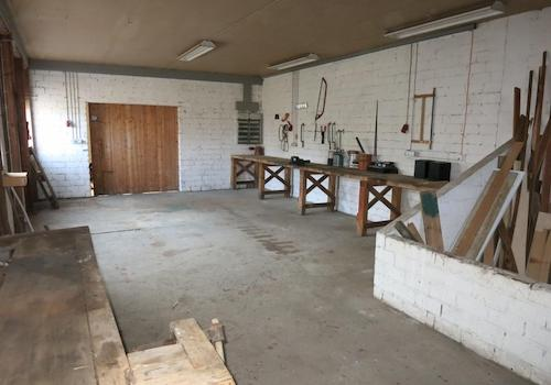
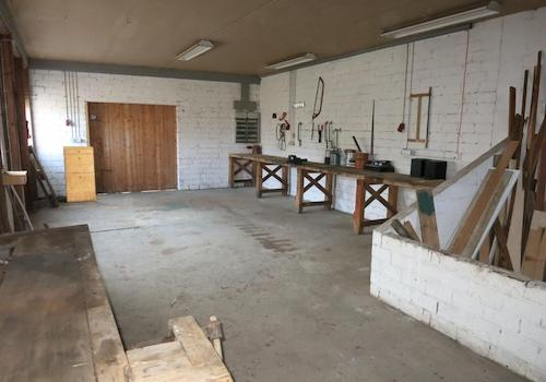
+ filing cabinet [62,145,97,203]
